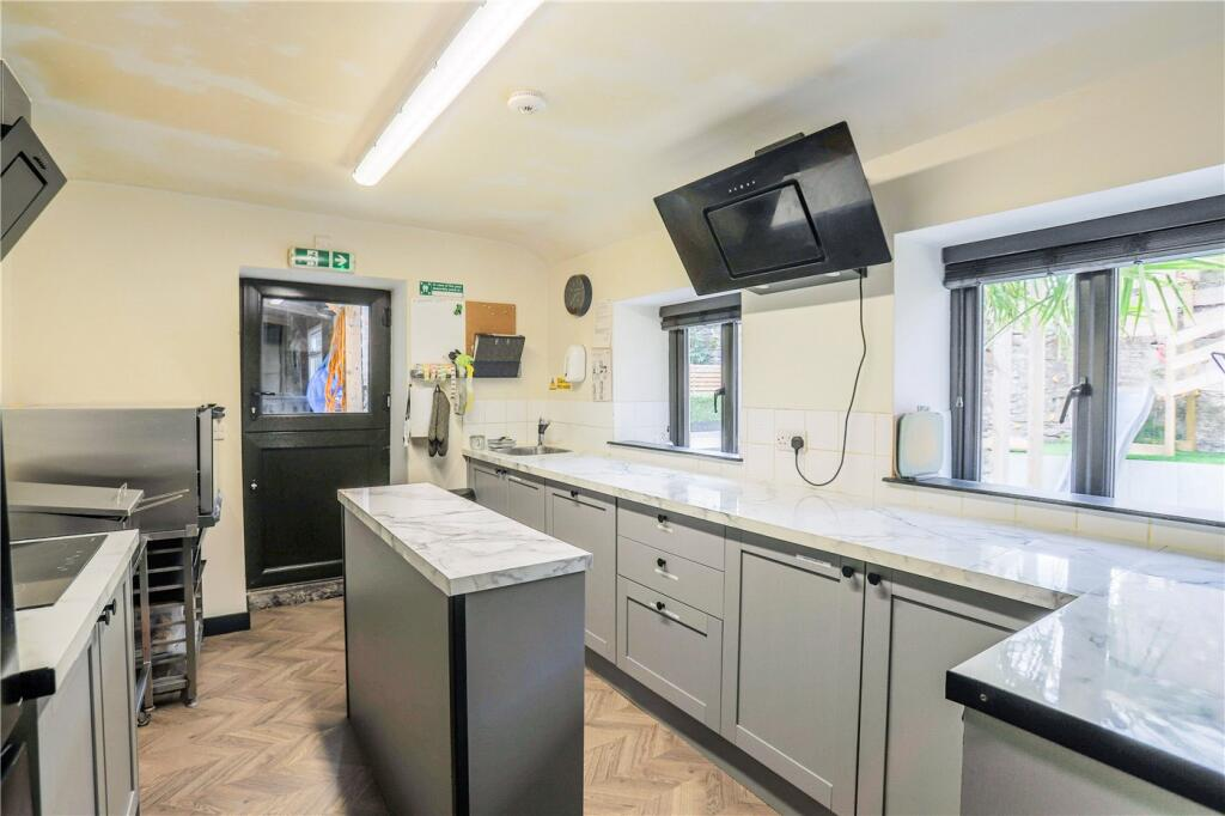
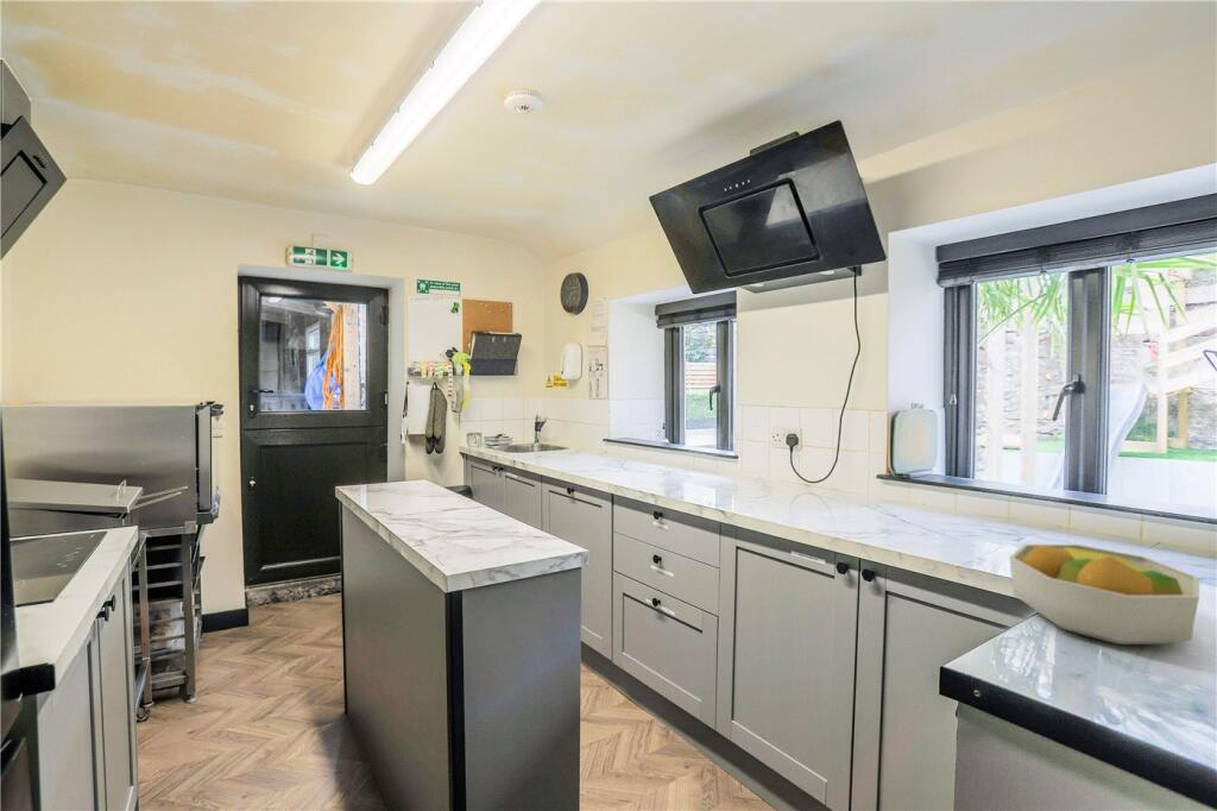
+ fruit bowl [1008,543,1200,646]
